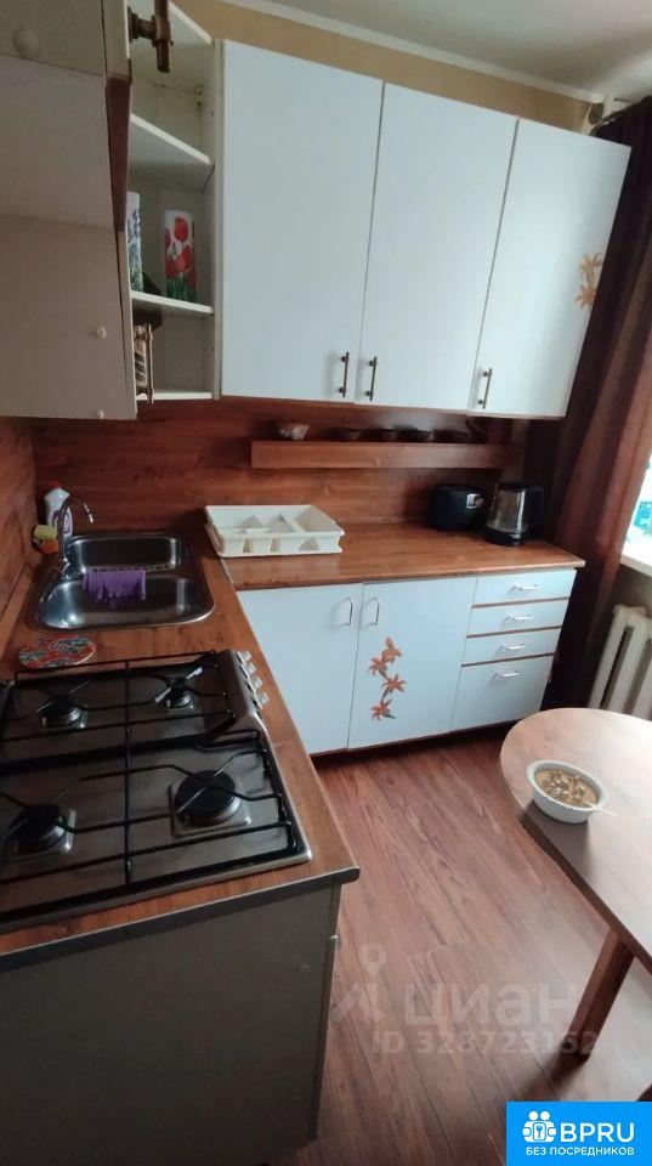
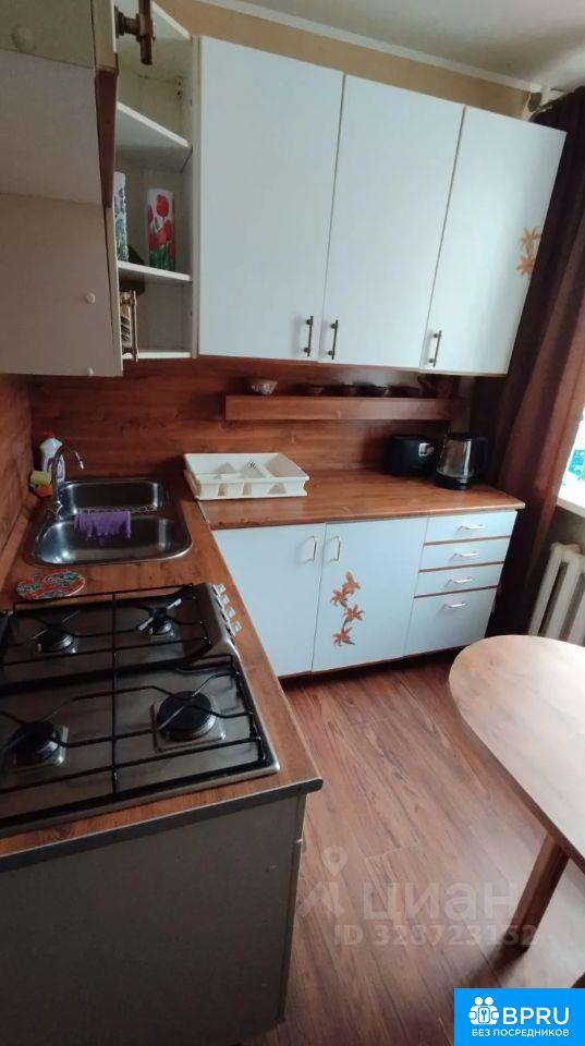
- legume [526,759,620,825]
